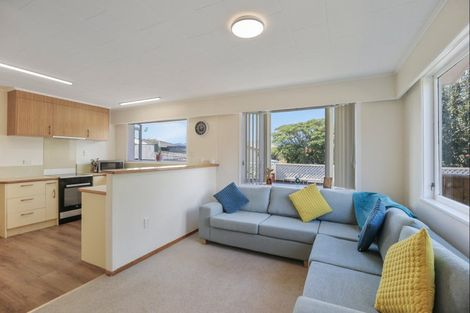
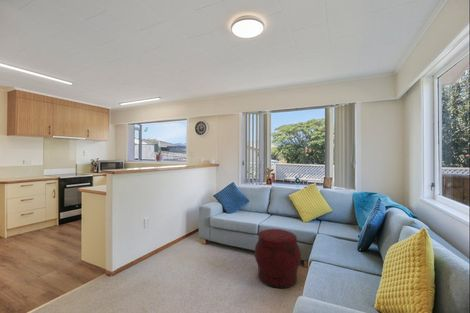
+ ottoman [254,228,302,289]
